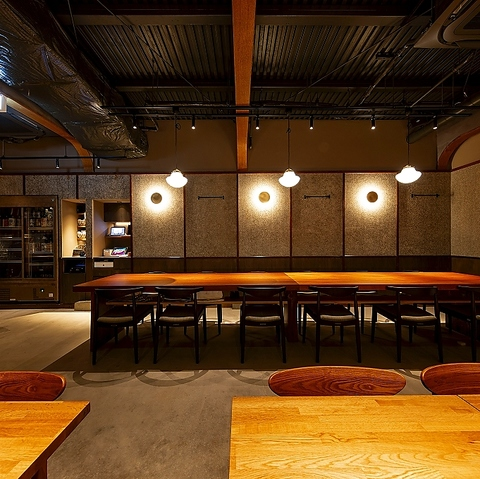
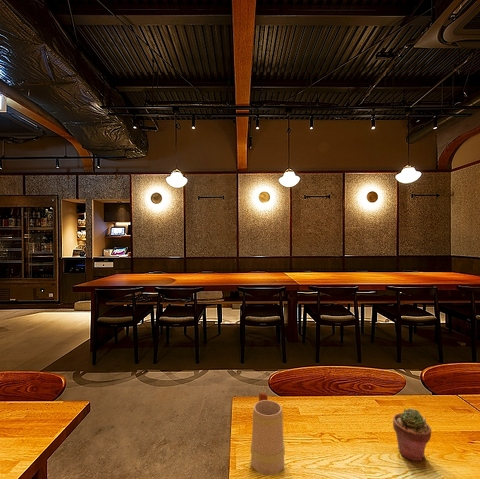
+ potted succulent [392,408,432,462]
+ mug [250,392,286,476]
